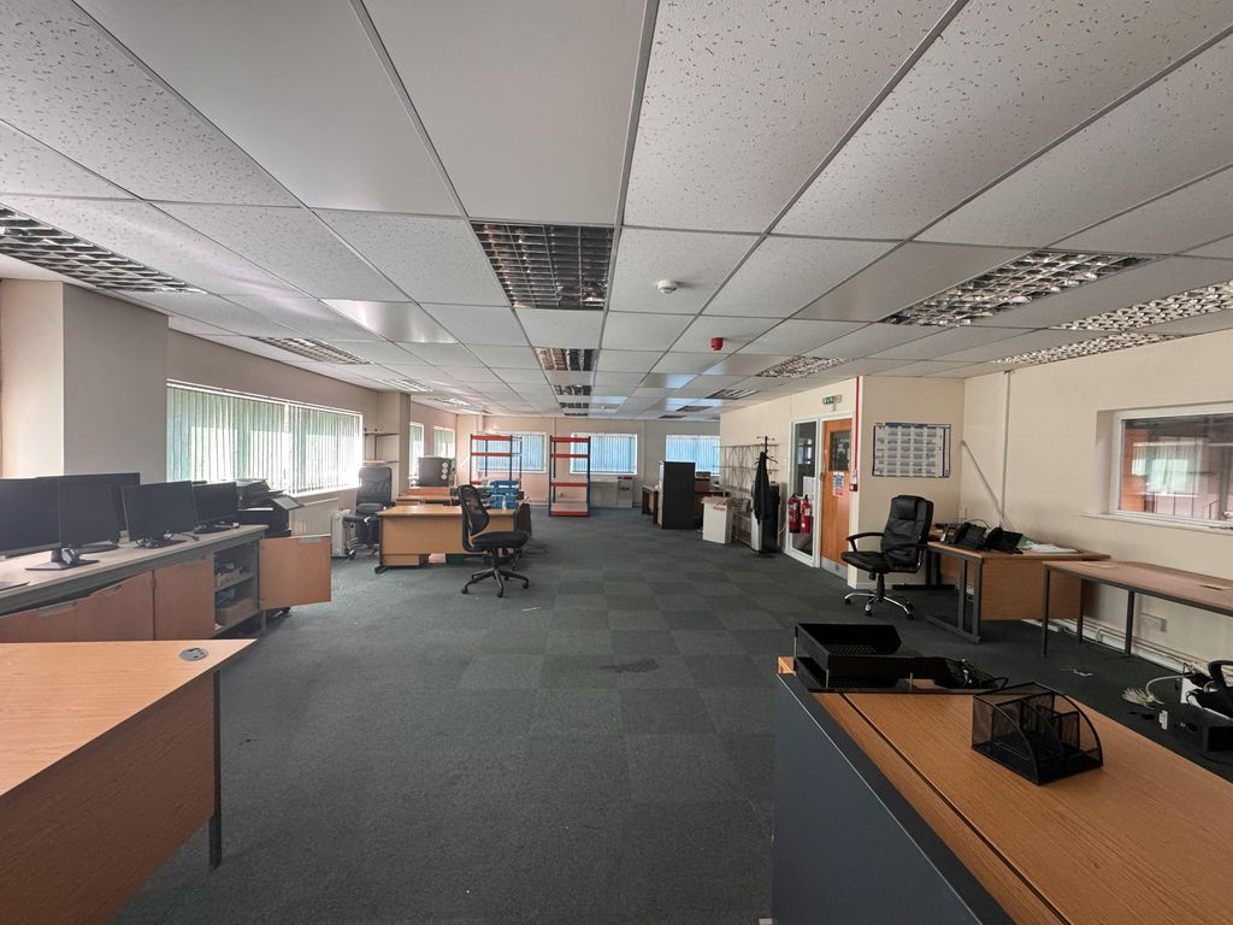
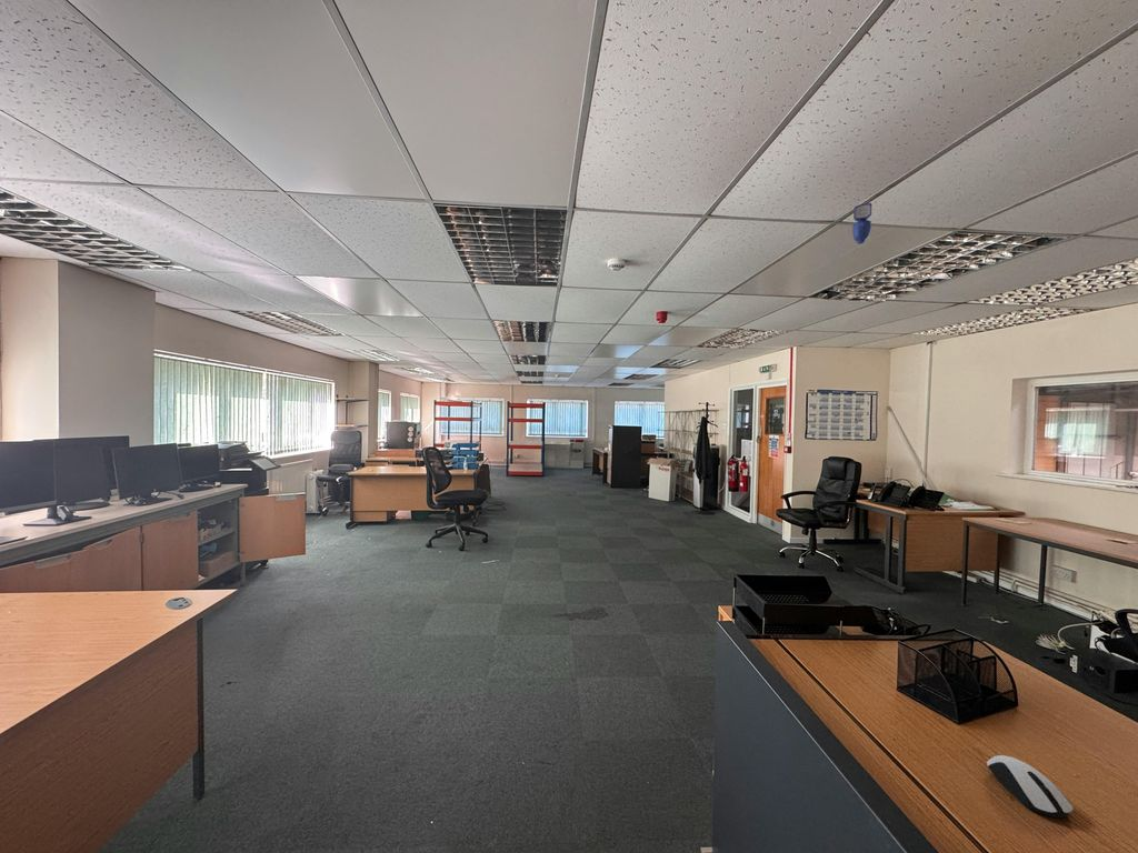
+ computer mouse [986,754,1074,819]
+ security camera [851,202,872,244]
